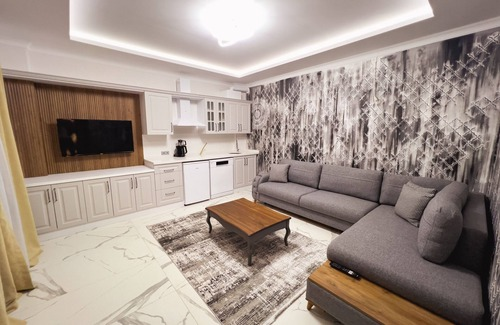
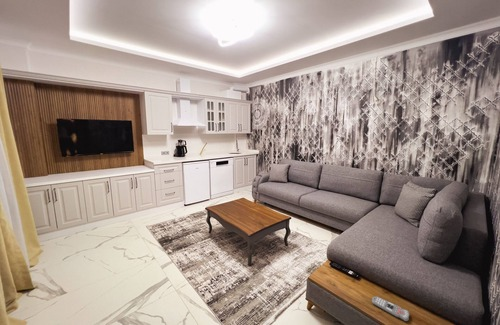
+ remote control [371,295,410,322]
